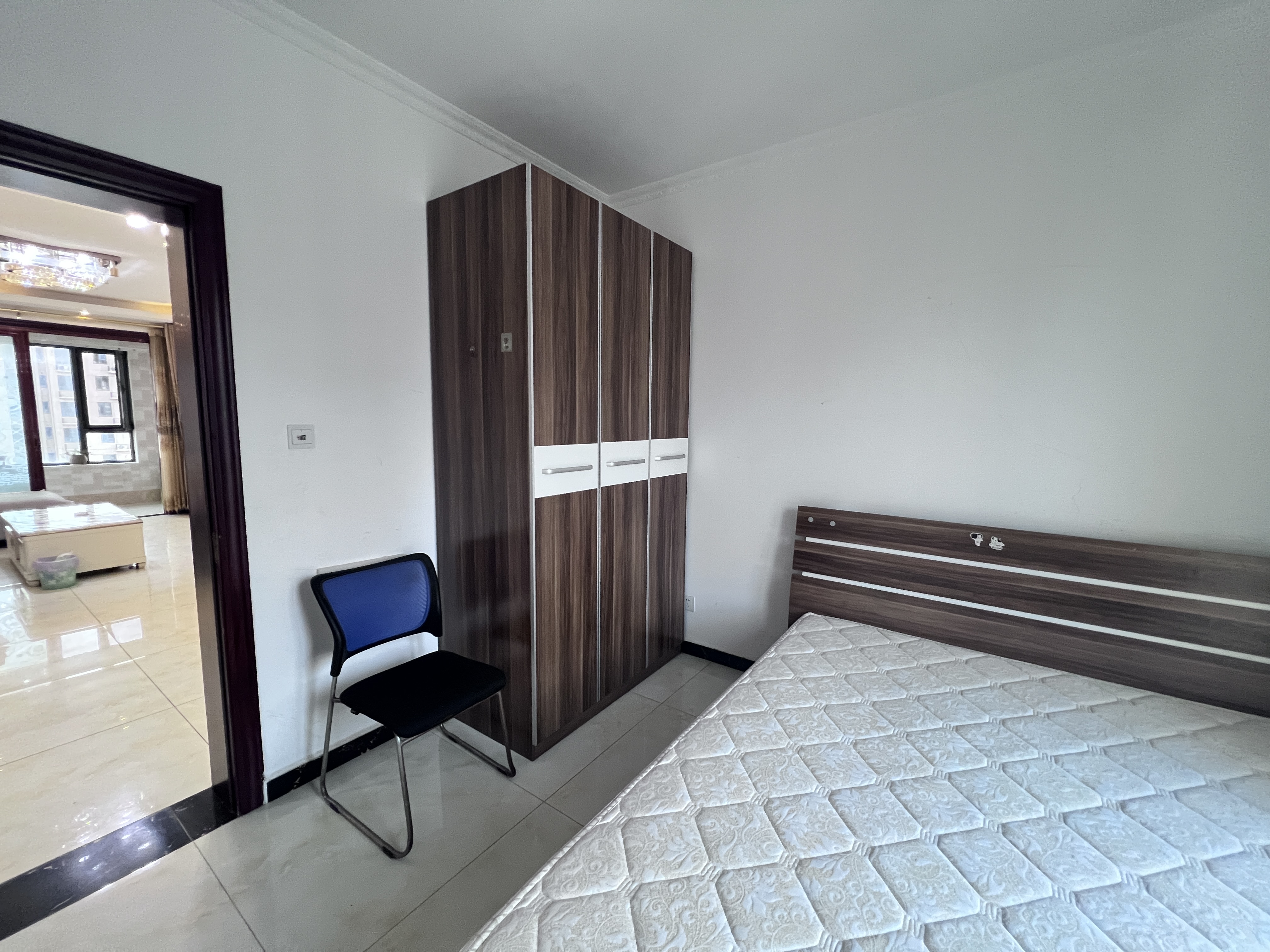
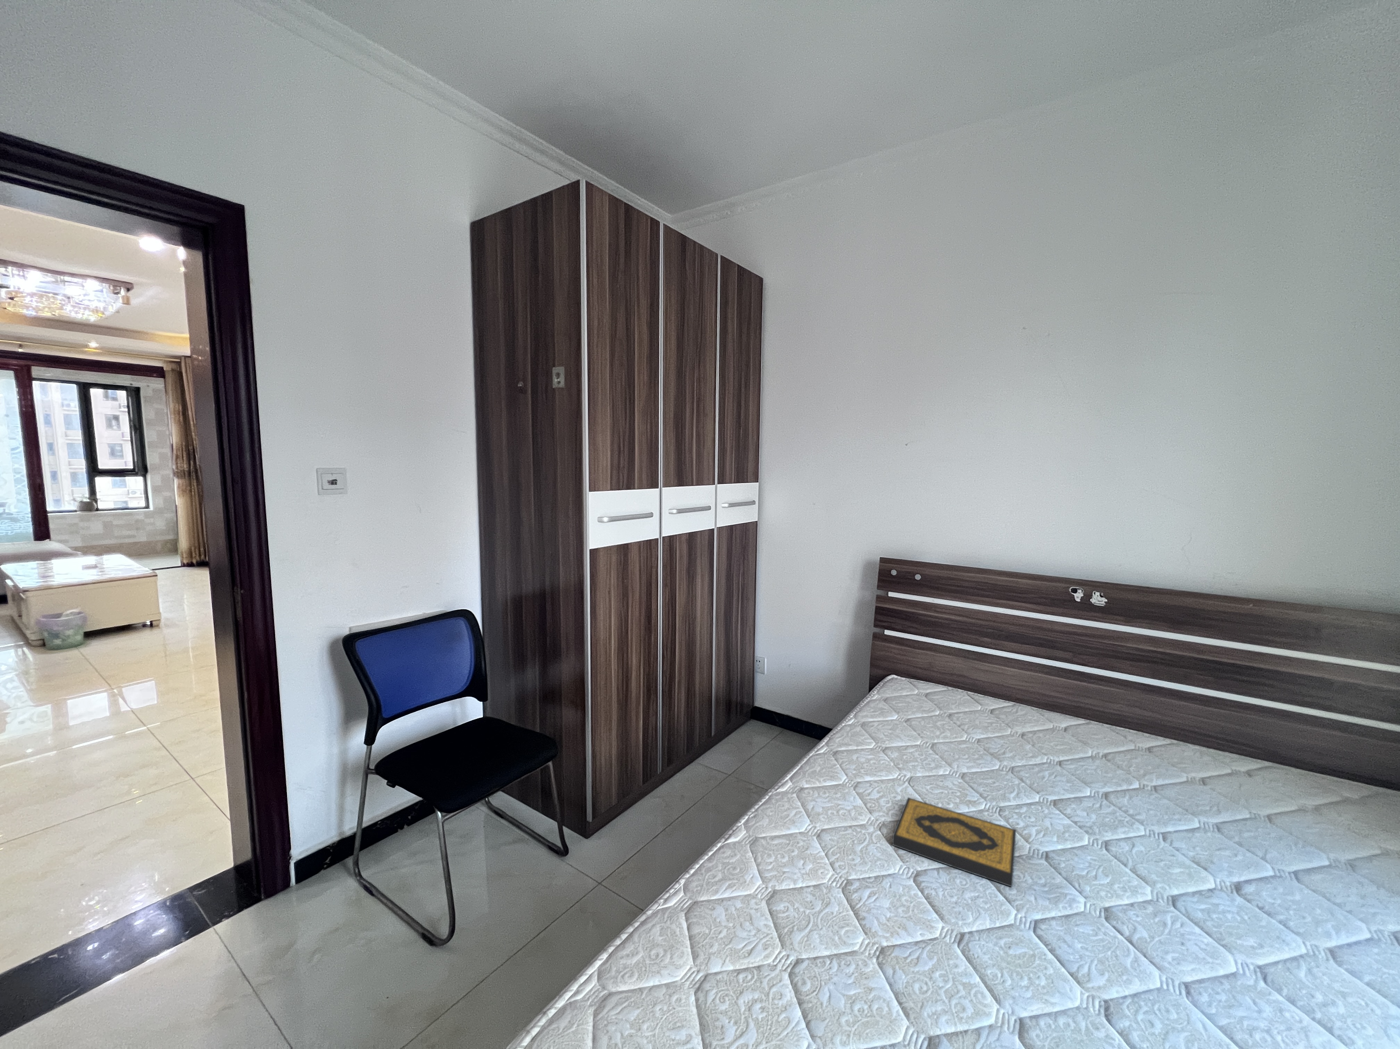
+ hardback book [892,797,1016,887]
